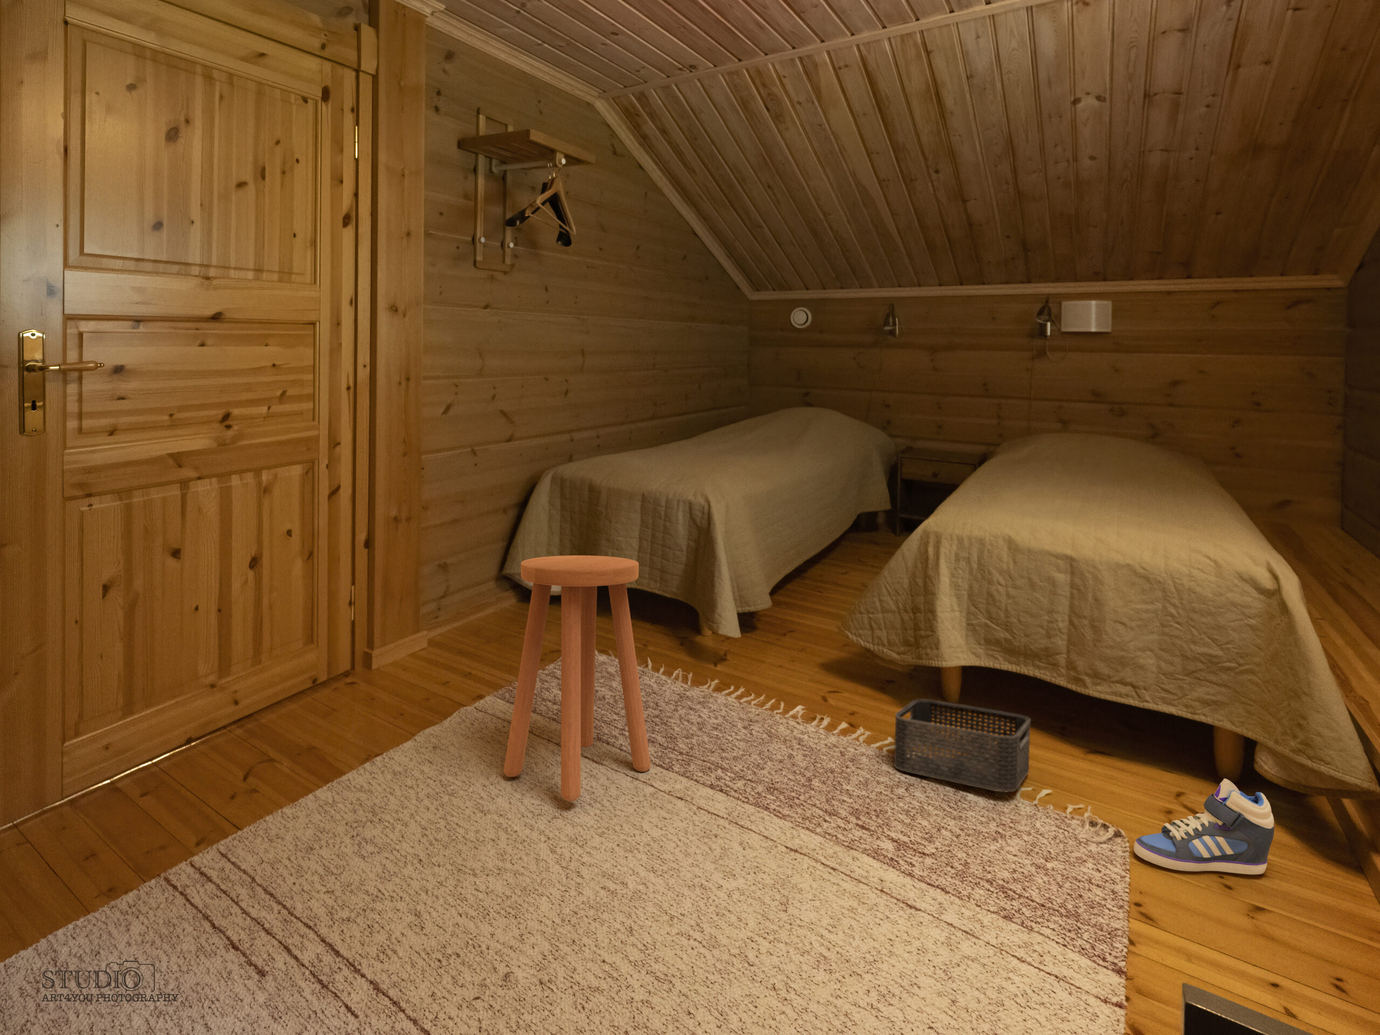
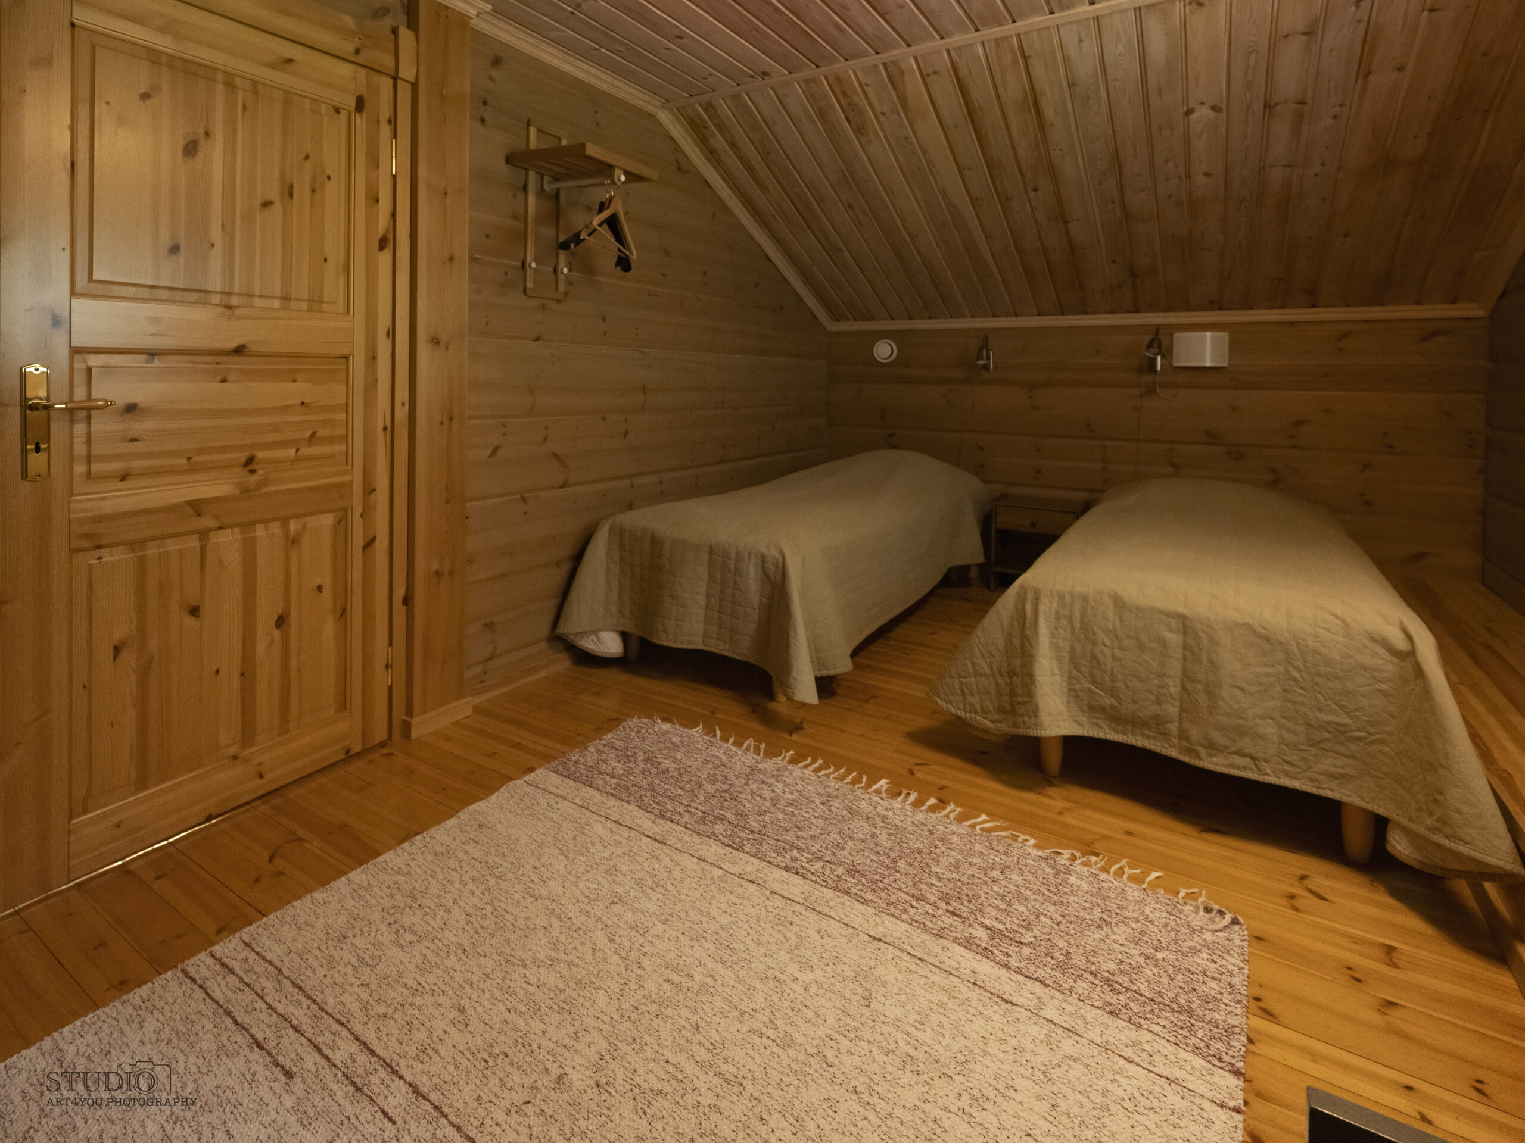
- stool [503,554,651,801]
- storage bin [894,699,1031,793]
- sneaker [1133,777,1275,875]
